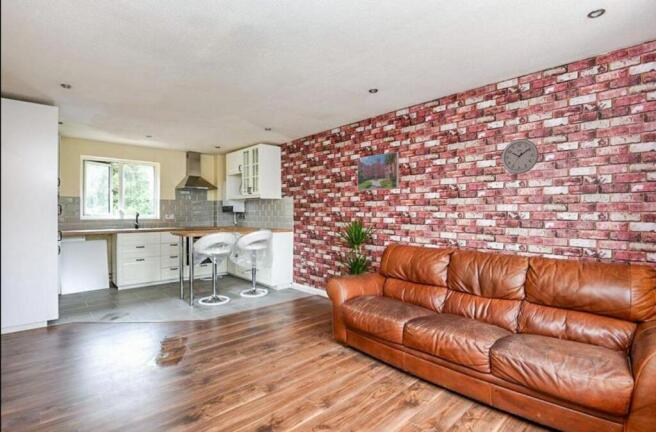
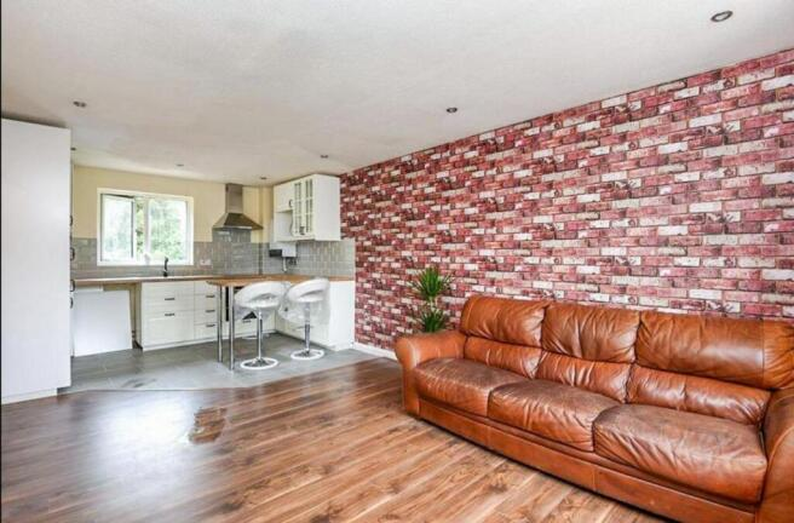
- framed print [356,151,400,192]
- wall clock [501,138,540,175]
